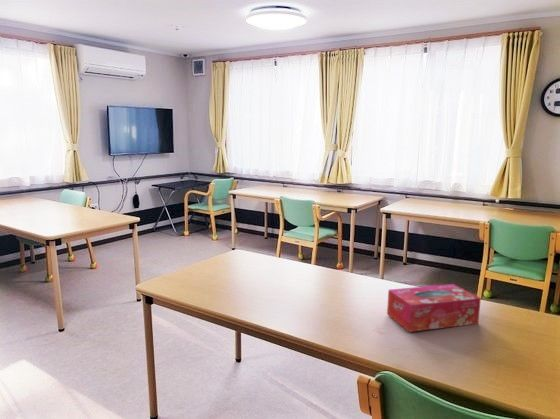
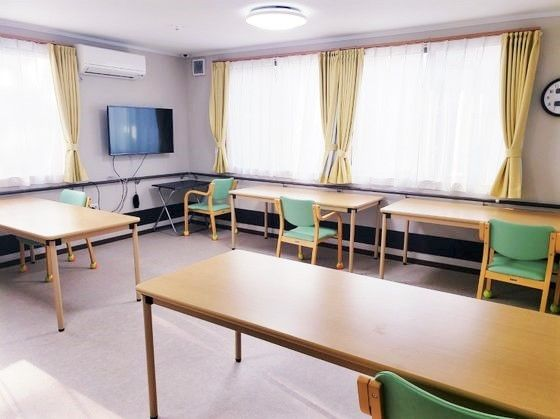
- tissue box [386,283,482,333]
